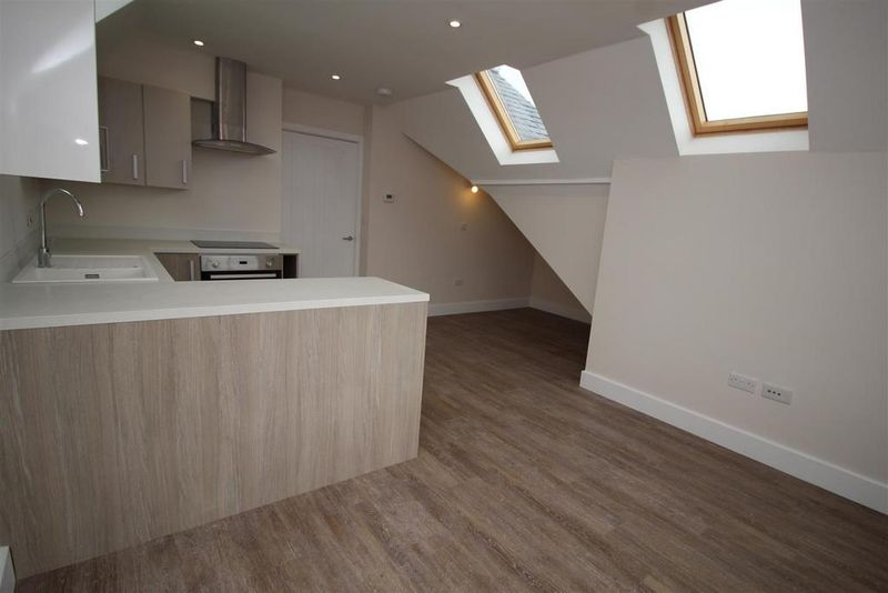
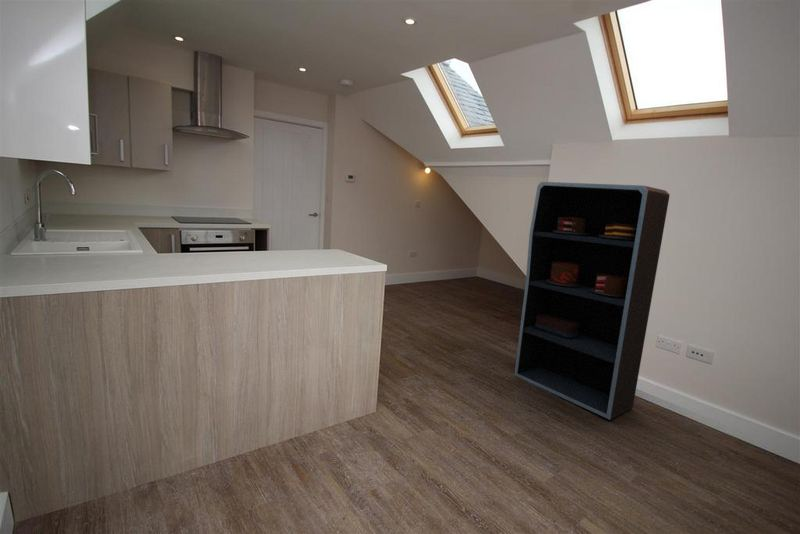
+ bookshelf [513,181,671,421]
